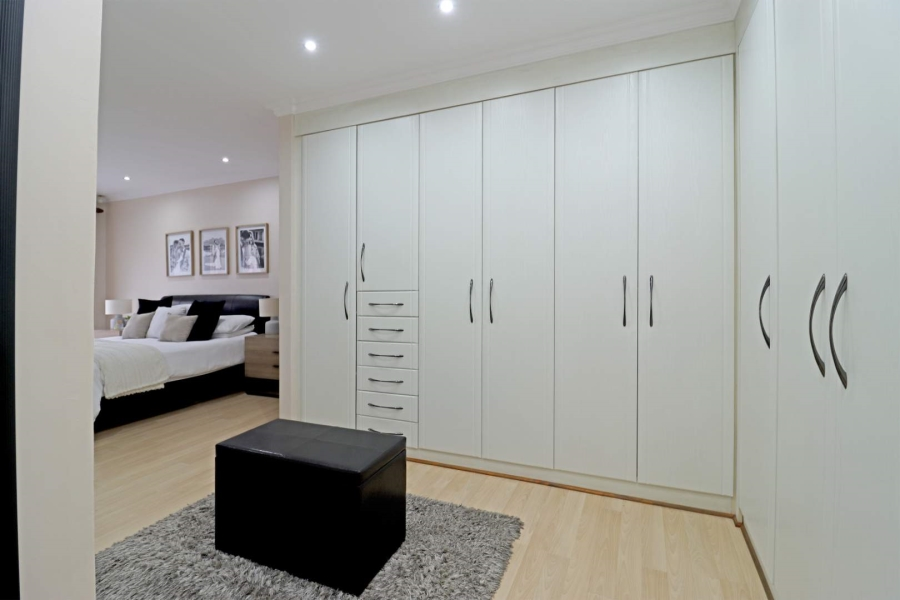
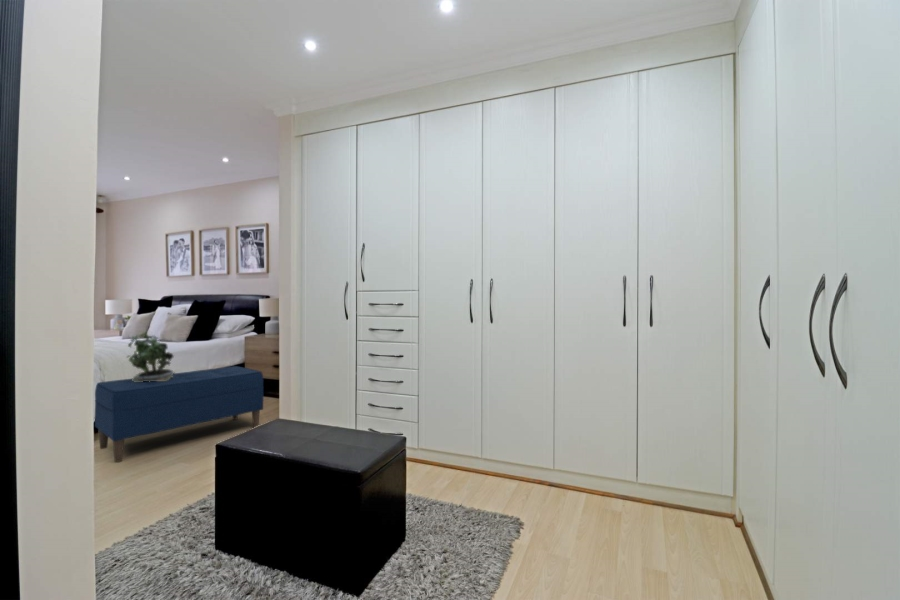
+ bench [94,365,265,463]
+ potted plant [126,331,175,382]
